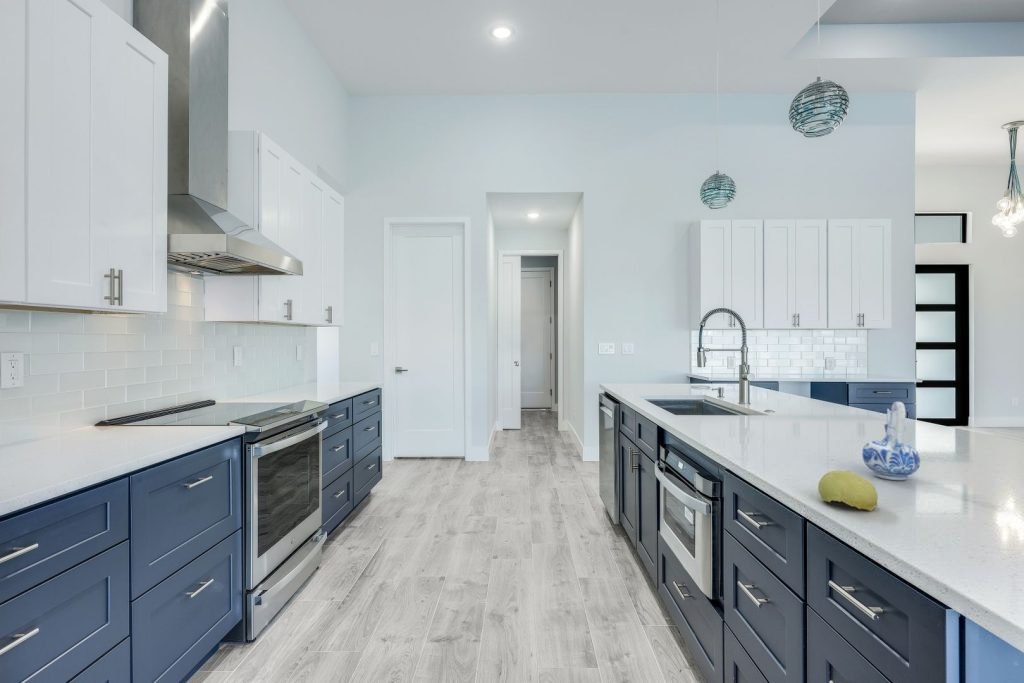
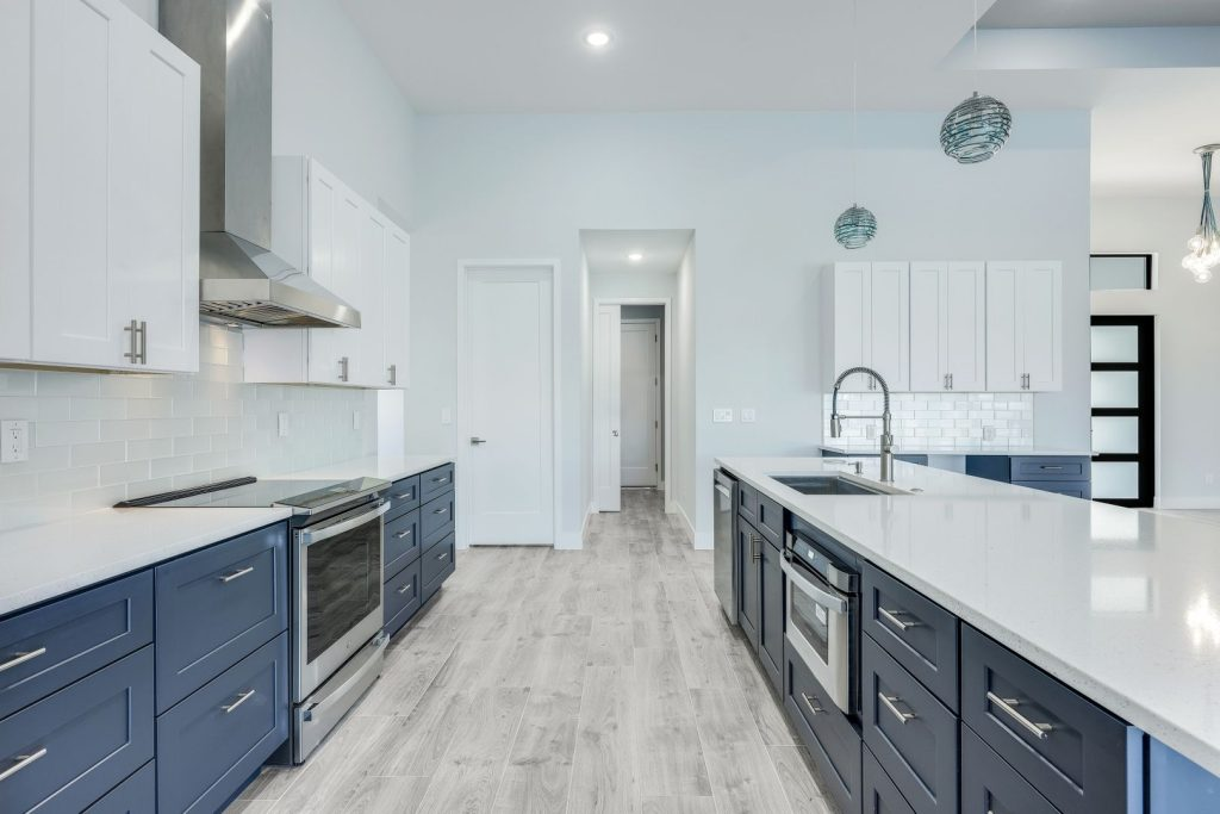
- fruit [817,469,879,512]
- ceramic pitcher [861,401,921,481]
